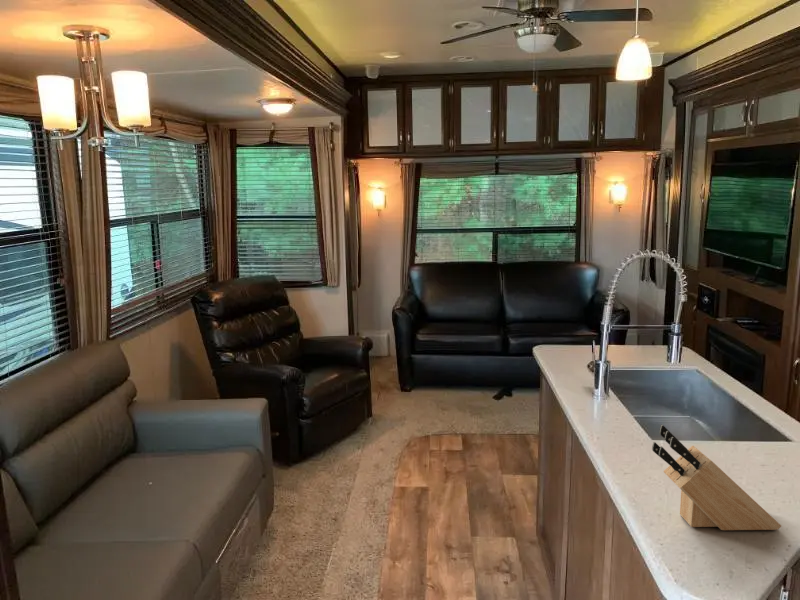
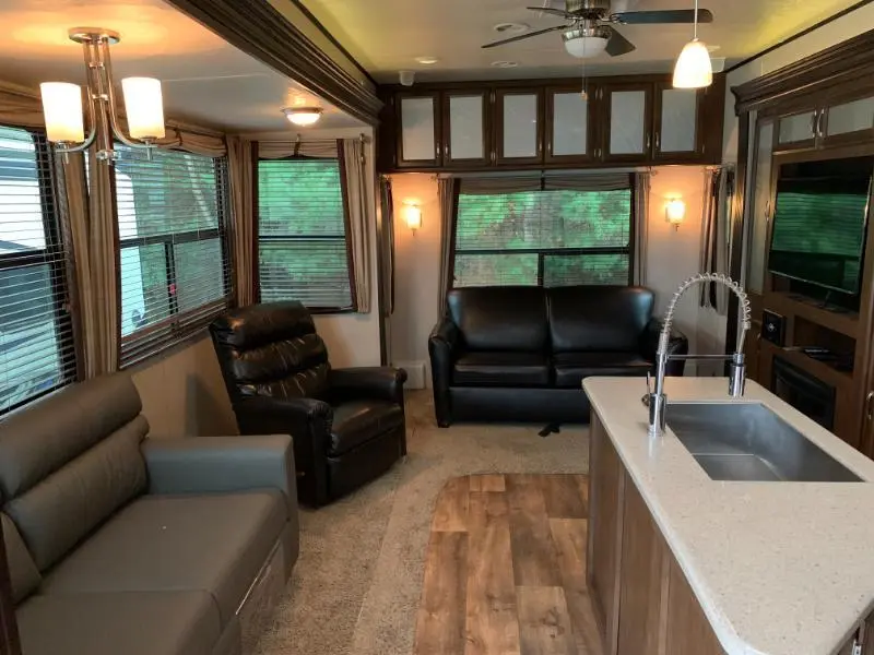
- knife block [651,424,782,531]
